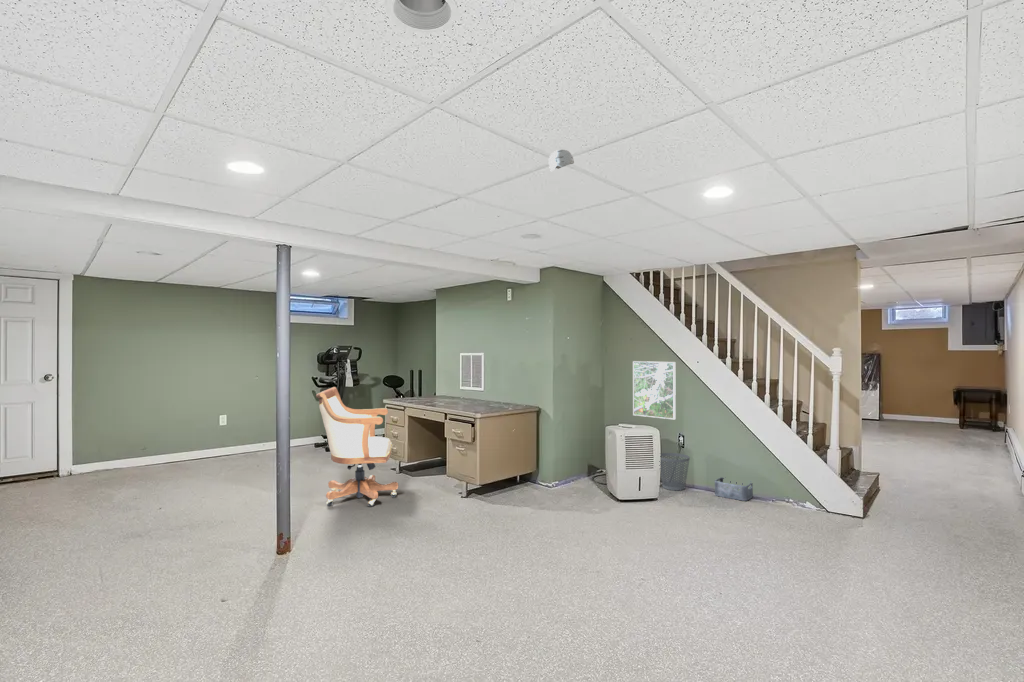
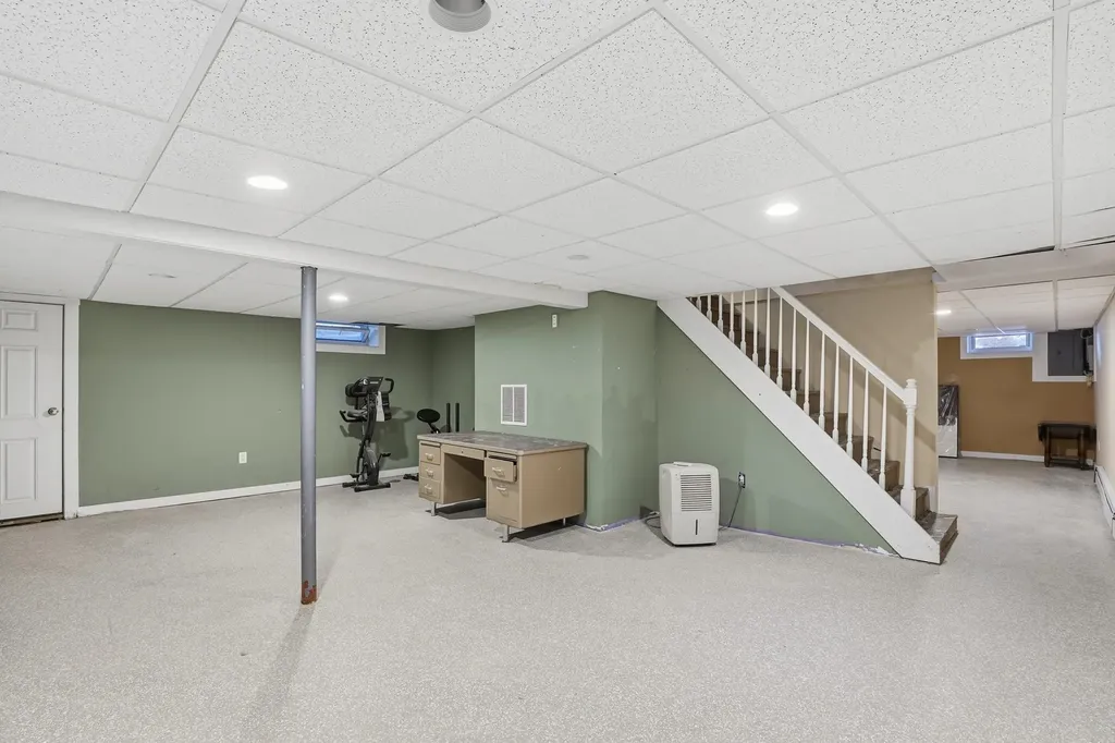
- chair [315,386,399,508]
- storage bin [714,476,754,502]
- smoke detector [548,149,575,172]
- wastebasket [660,452,691,492]
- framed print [632,360,677,420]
